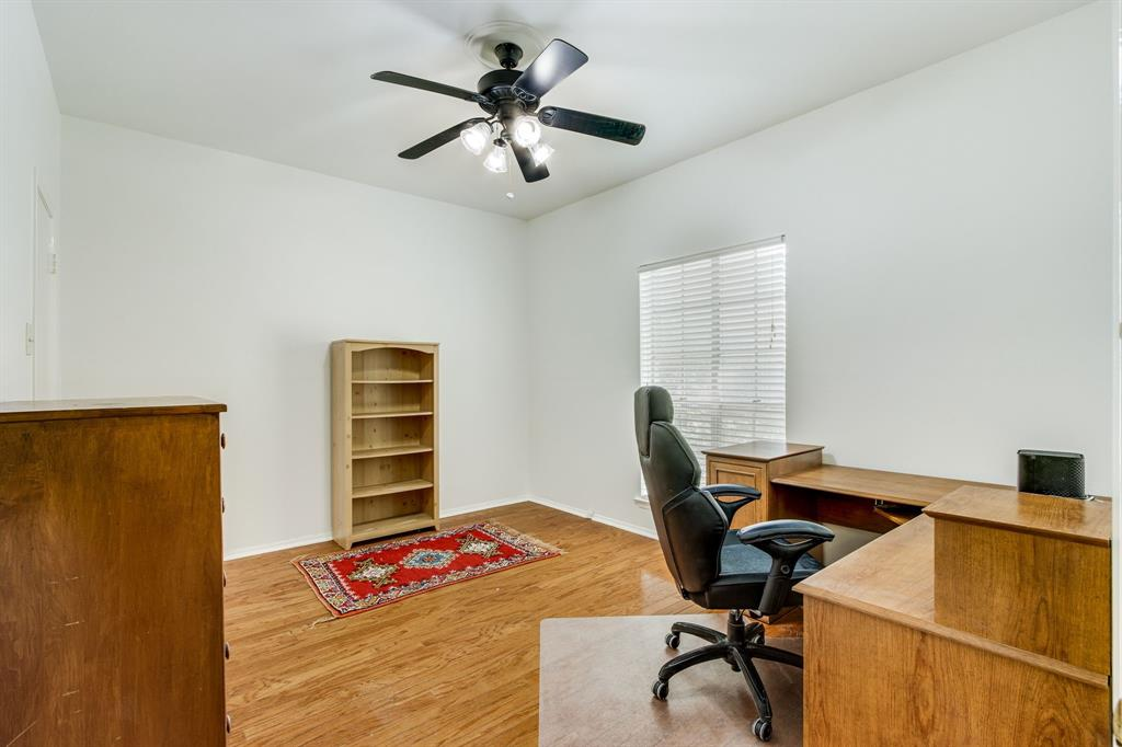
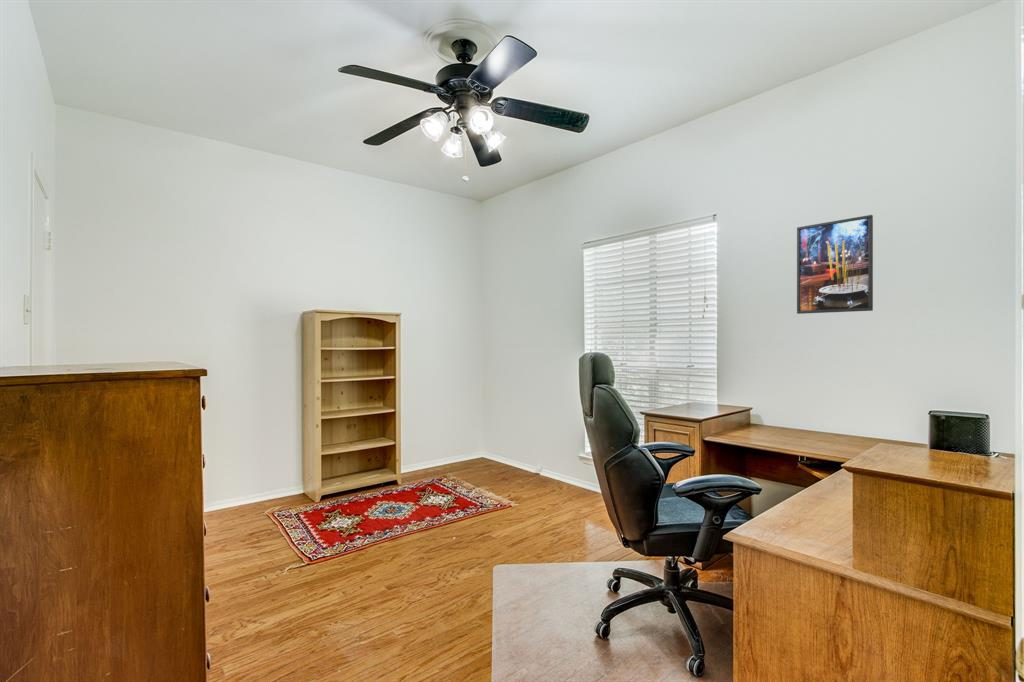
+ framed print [796,214,874,315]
